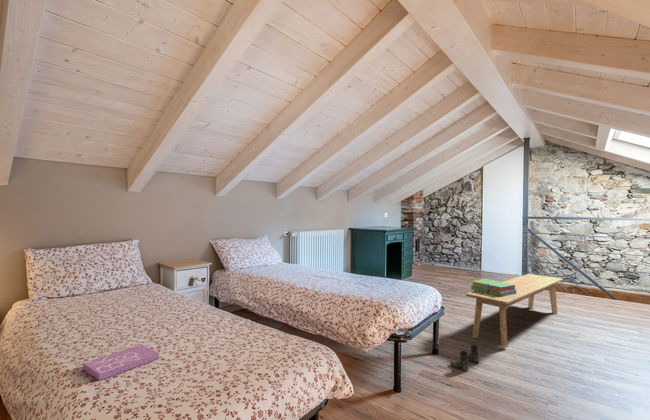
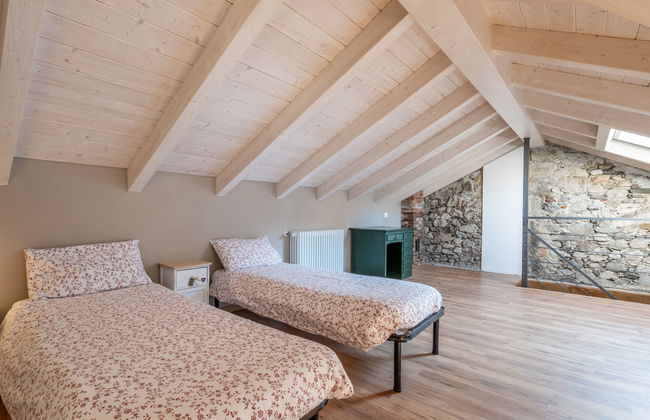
- boots [449,344,480,371]
- book [82,344,160,381]
- stack of books [470,278,516,297]
- bench [465,273,564,348]
